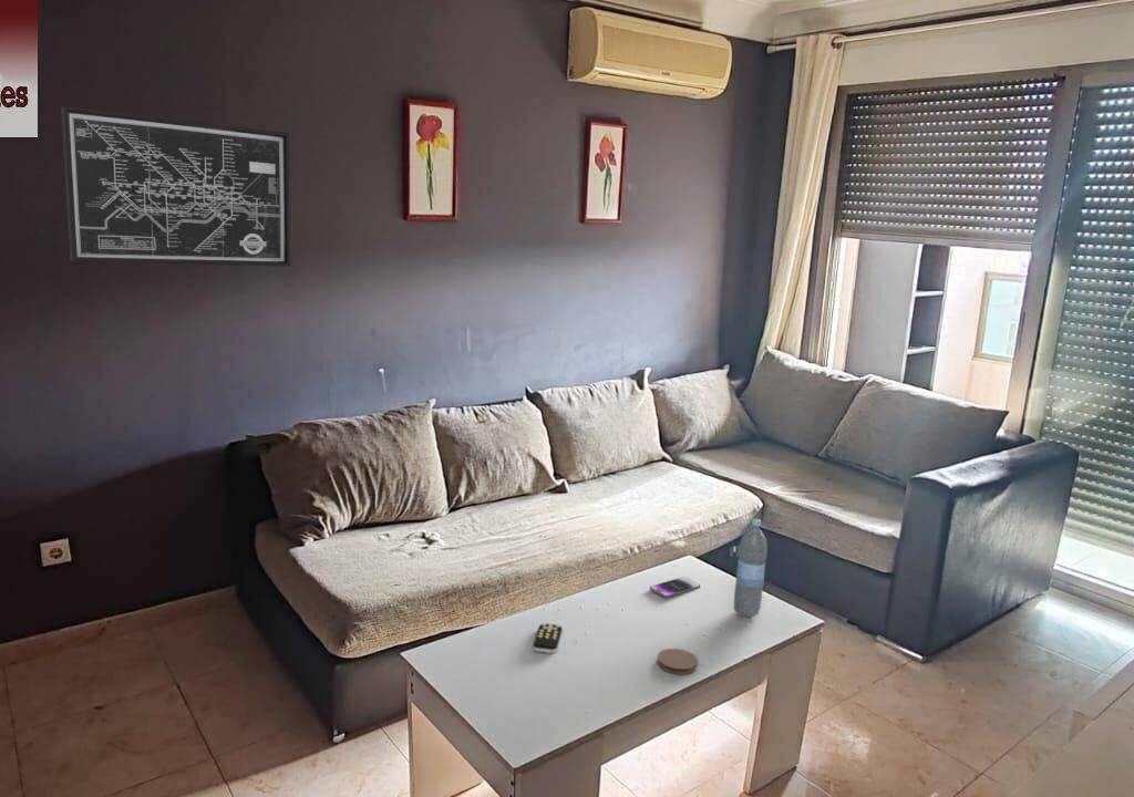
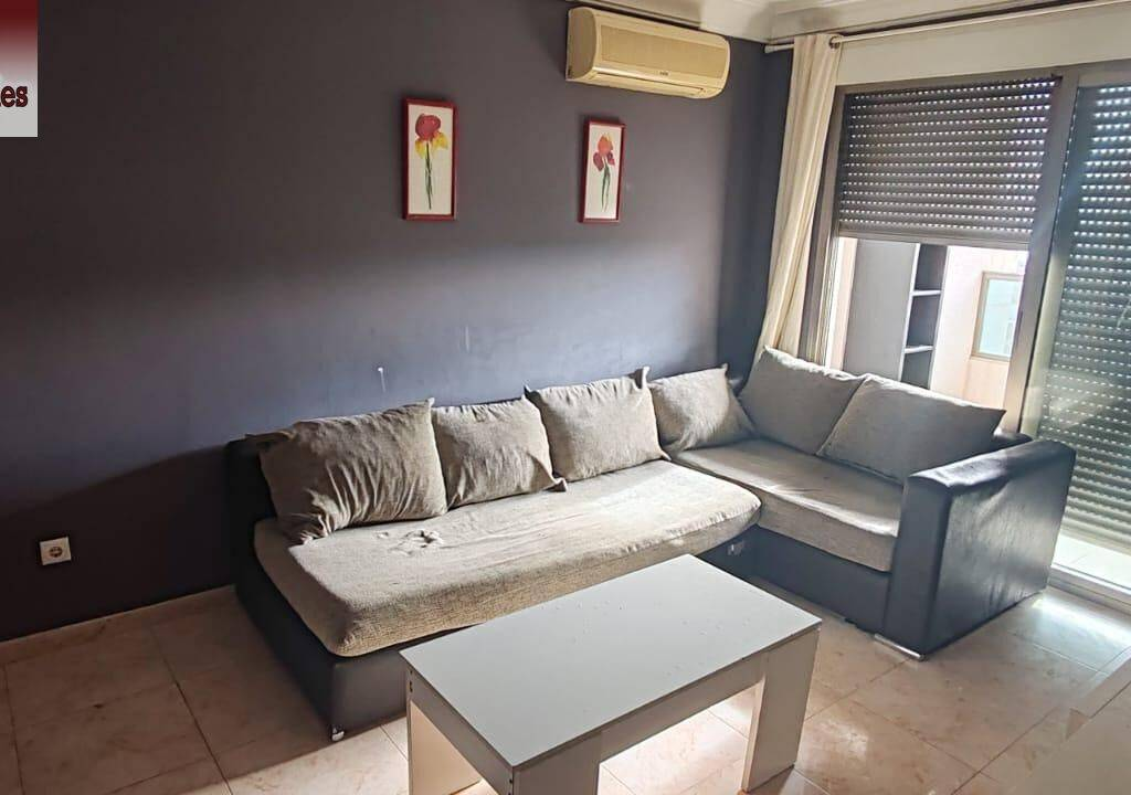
- coaster [657,648,699,675]
- remote control [532,622,564,654]
- water bottle [733,518,769,619]
- smartphone [649,576,701,598]
- wall art [60,105,291,268]
